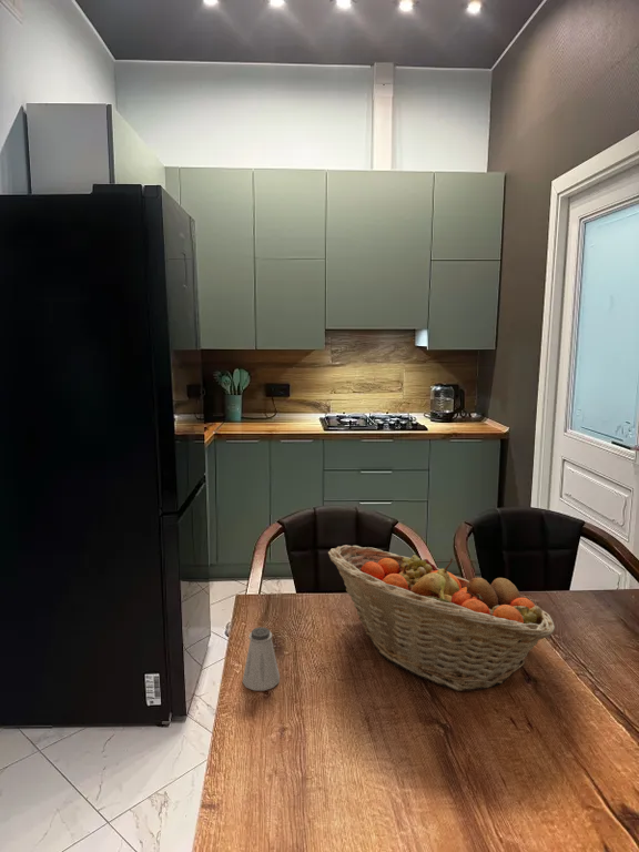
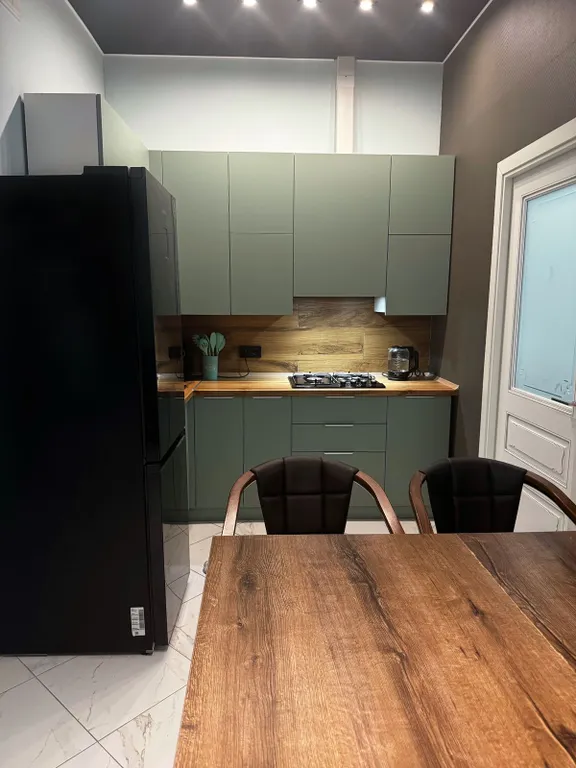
- saltshaker [242,626,281,692]
- fruit basket [327,544,556,692]
